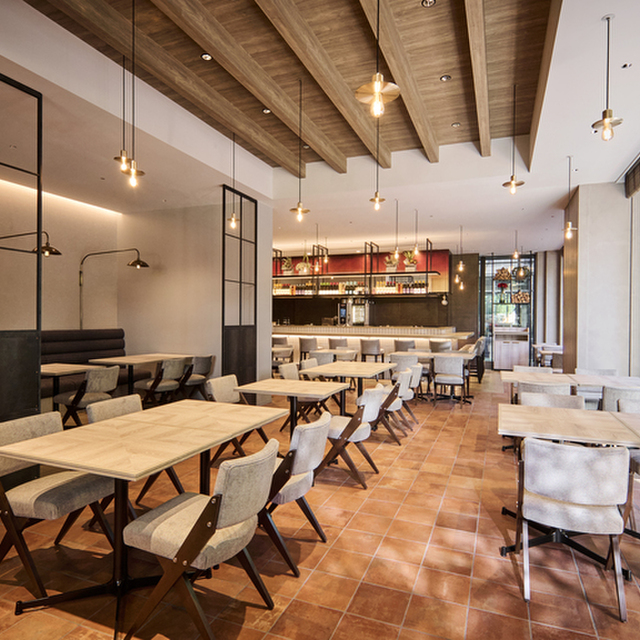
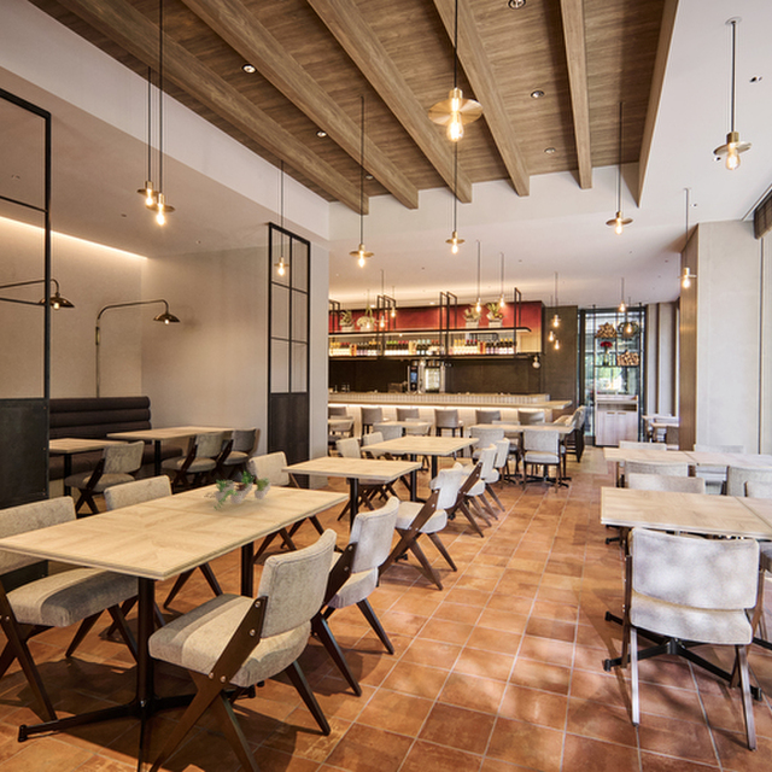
+ succulent plant [205,469,271,510]
